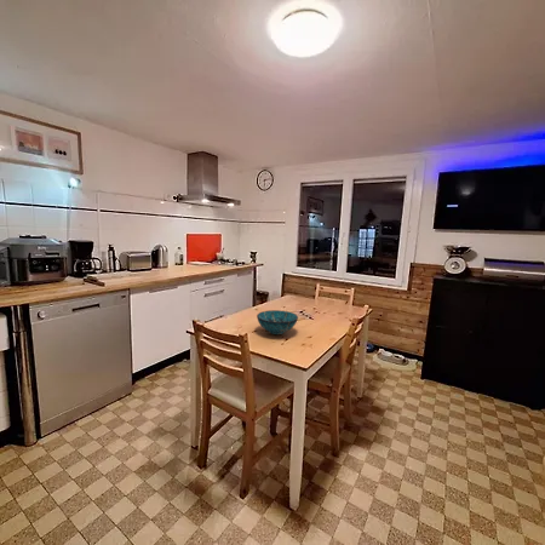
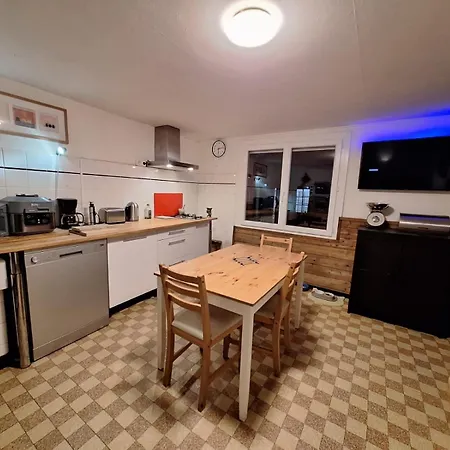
- decorative bowl [256,309,299,335]
